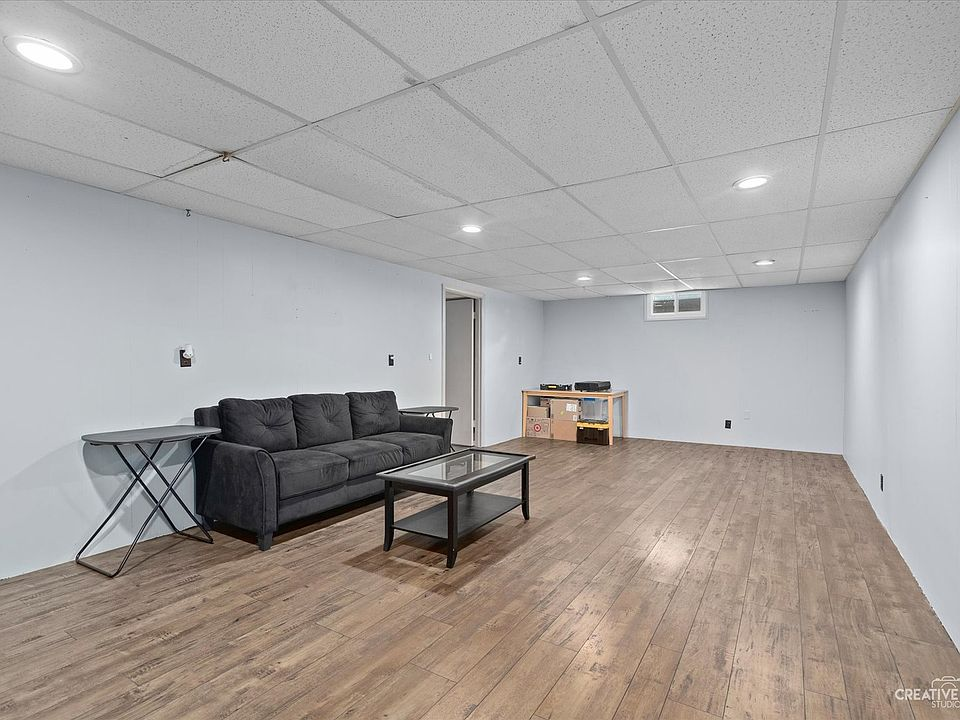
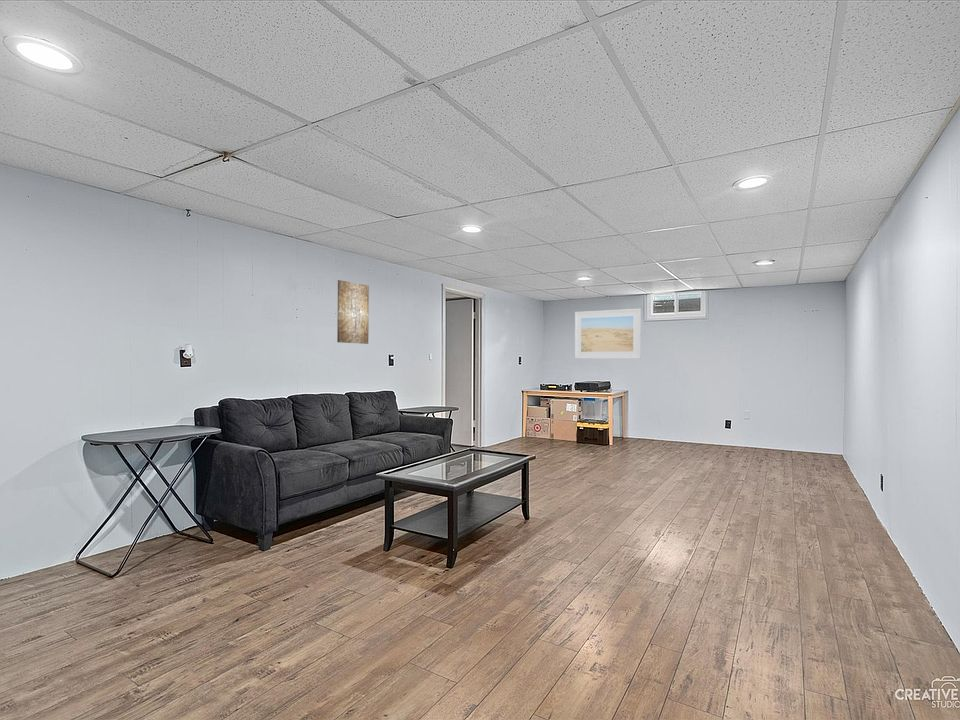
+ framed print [574,308,642,359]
+ wall art [336,279,370,345]
